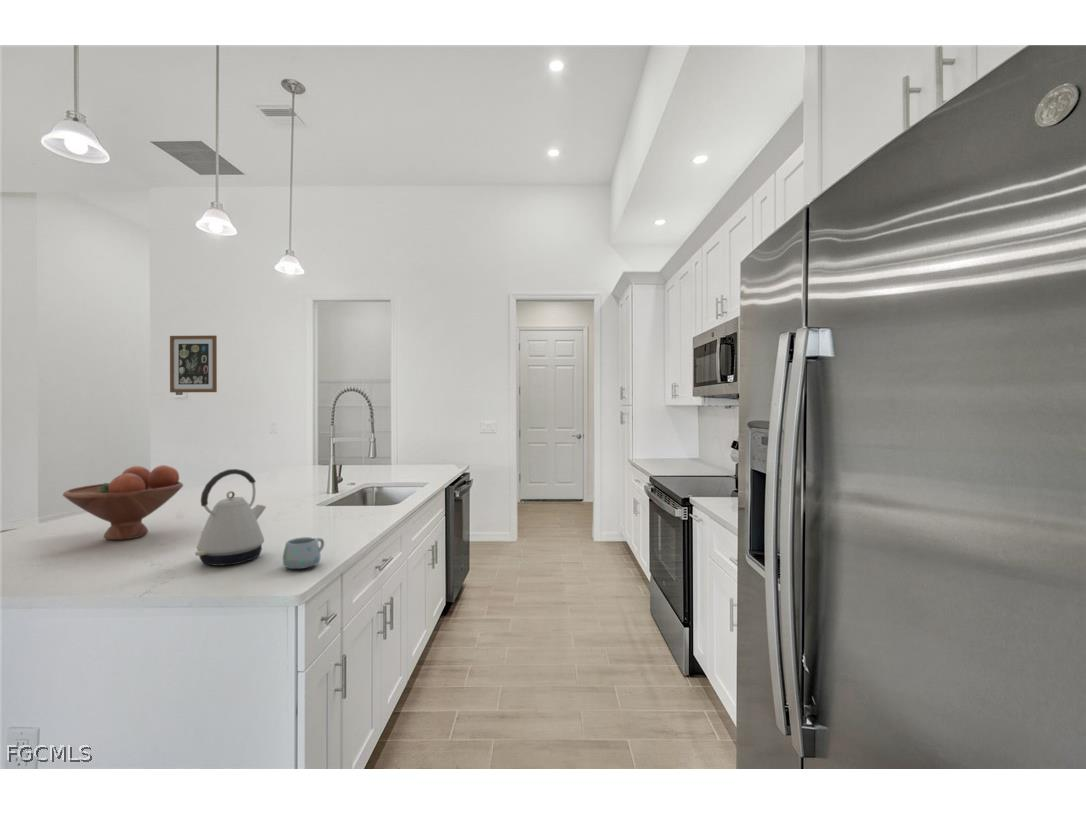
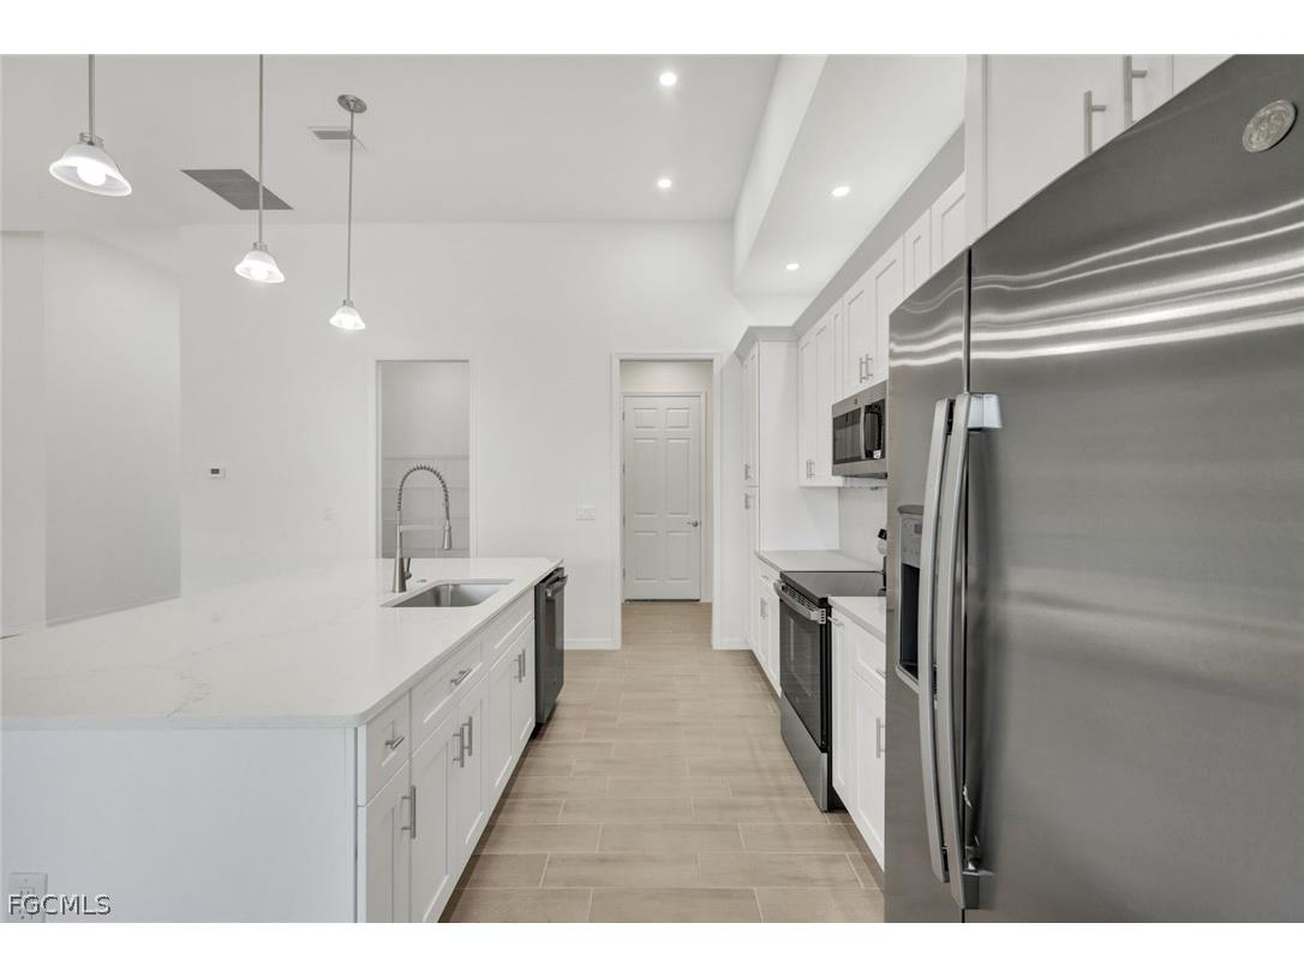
- wall art [169,334,218,393]
- mug [282,536,325,570]
- fruit bowl [62,464,184,541]
- kettle [194,468,267,567]
